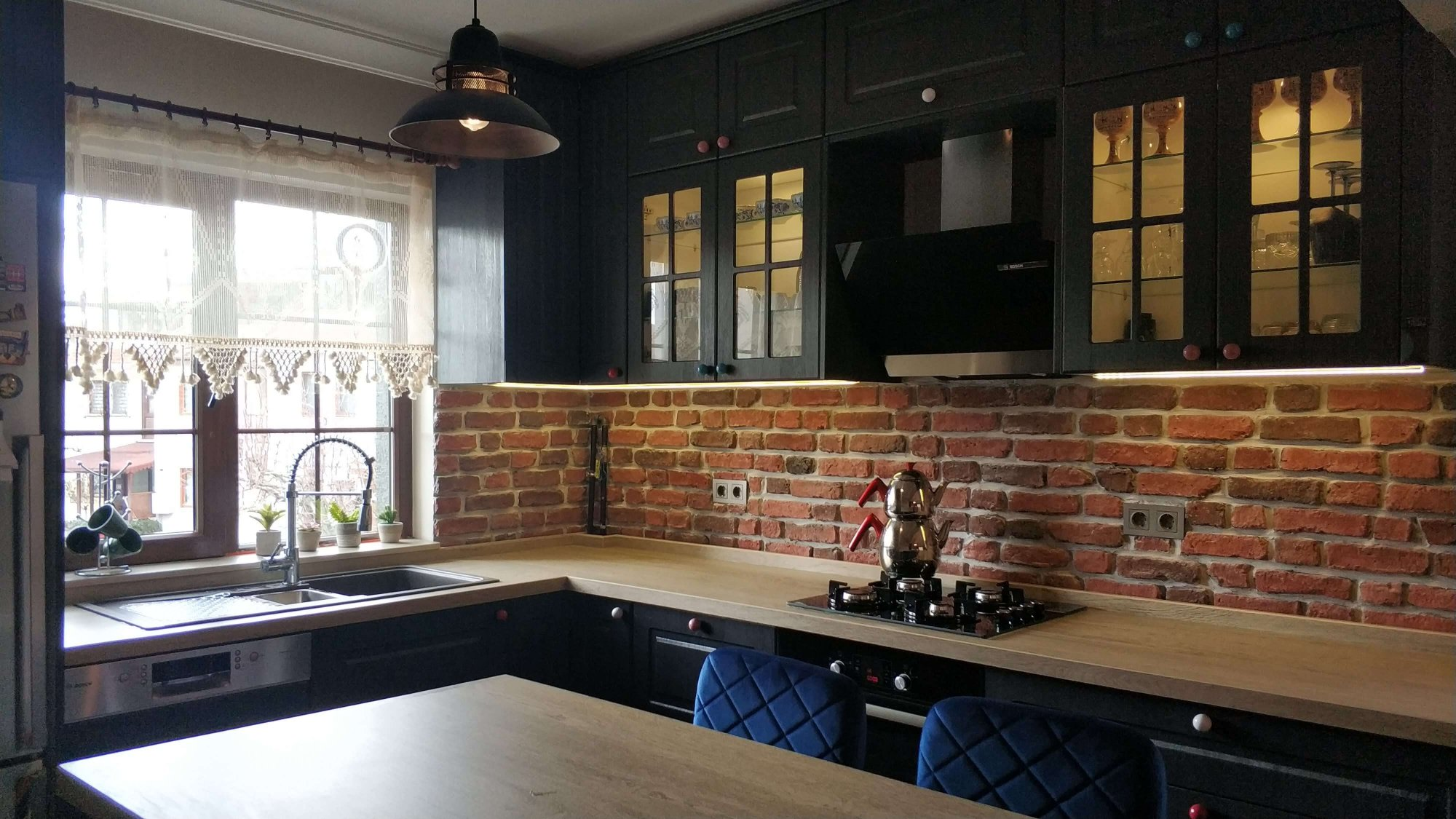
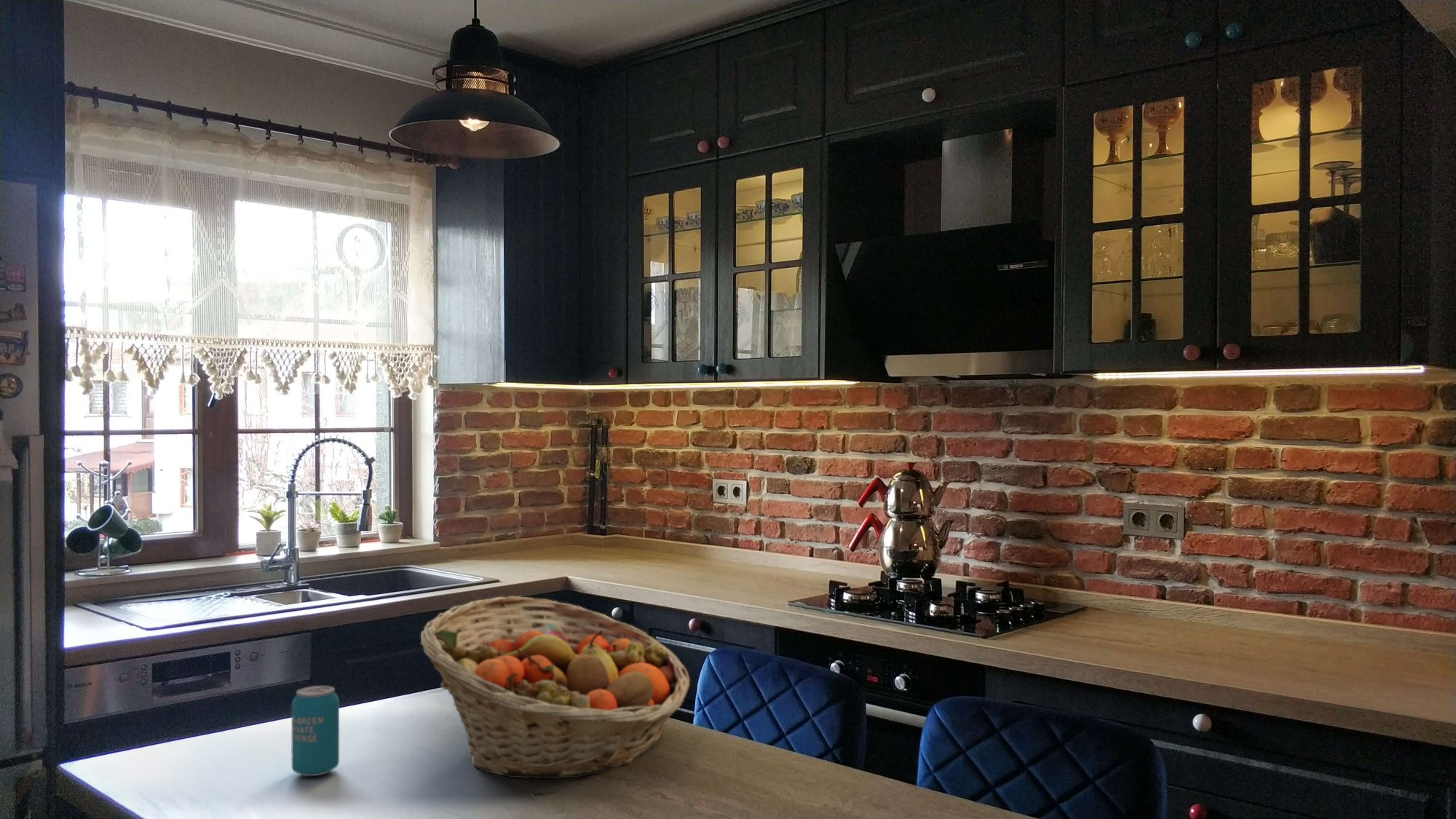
+ beverage can [291,685,340,777]
+ fruit basket [420,596,691,780]
